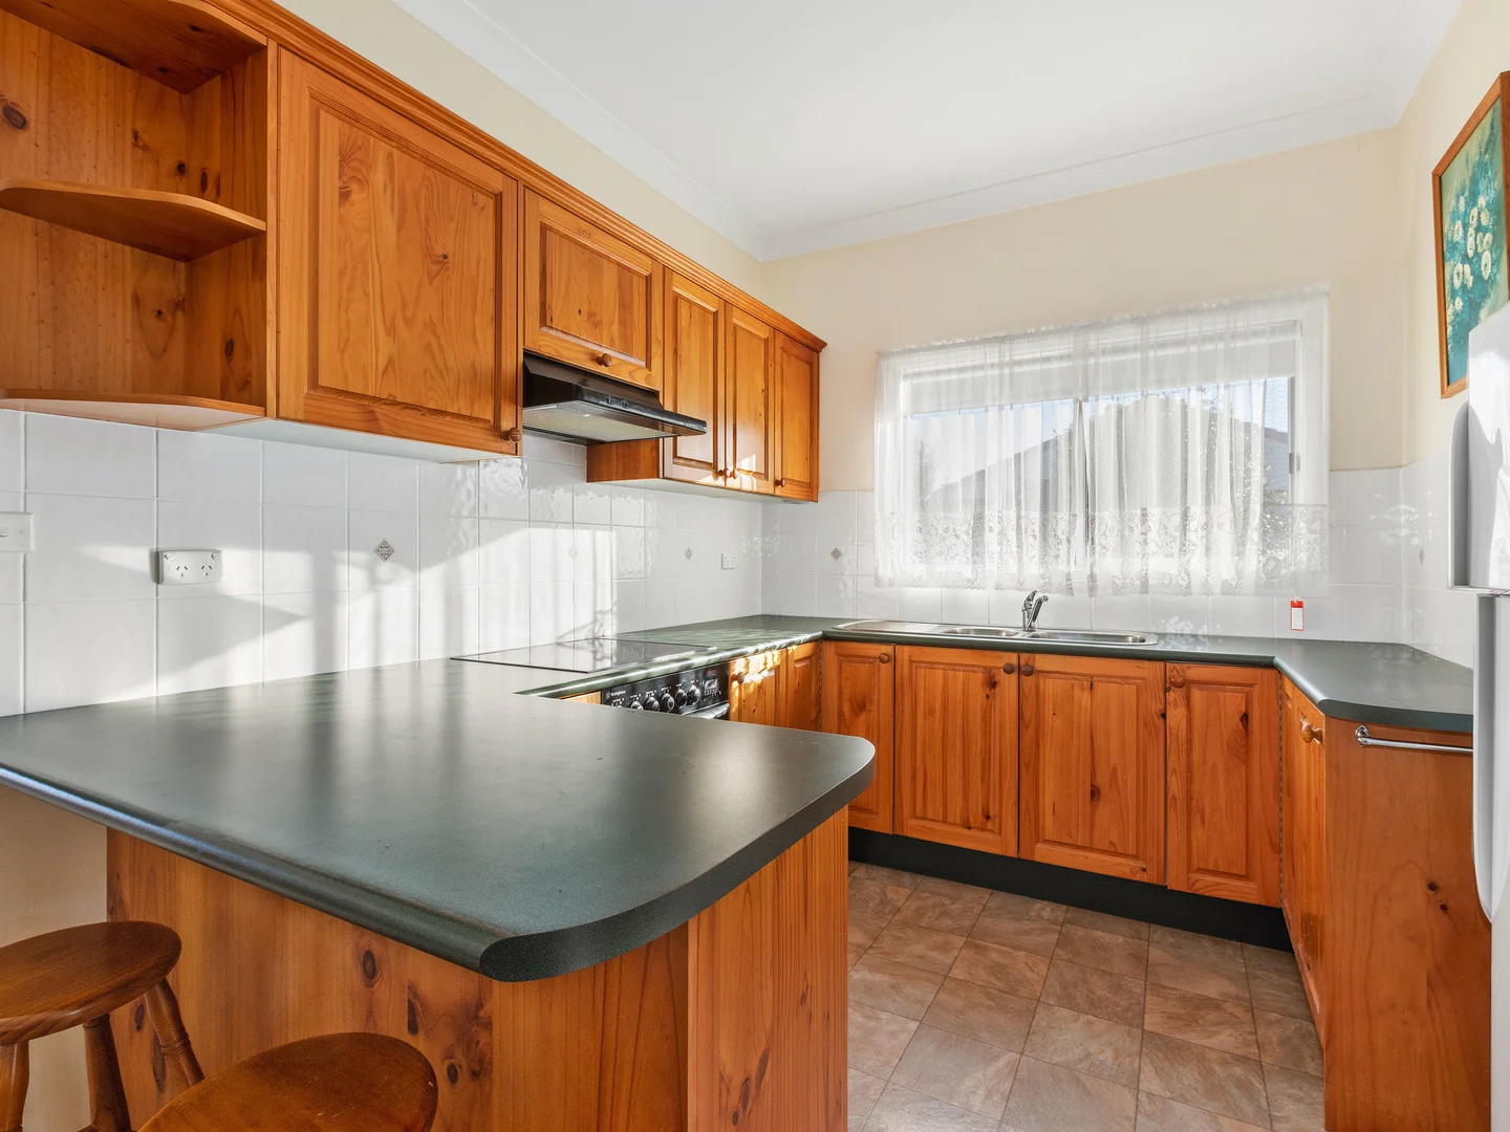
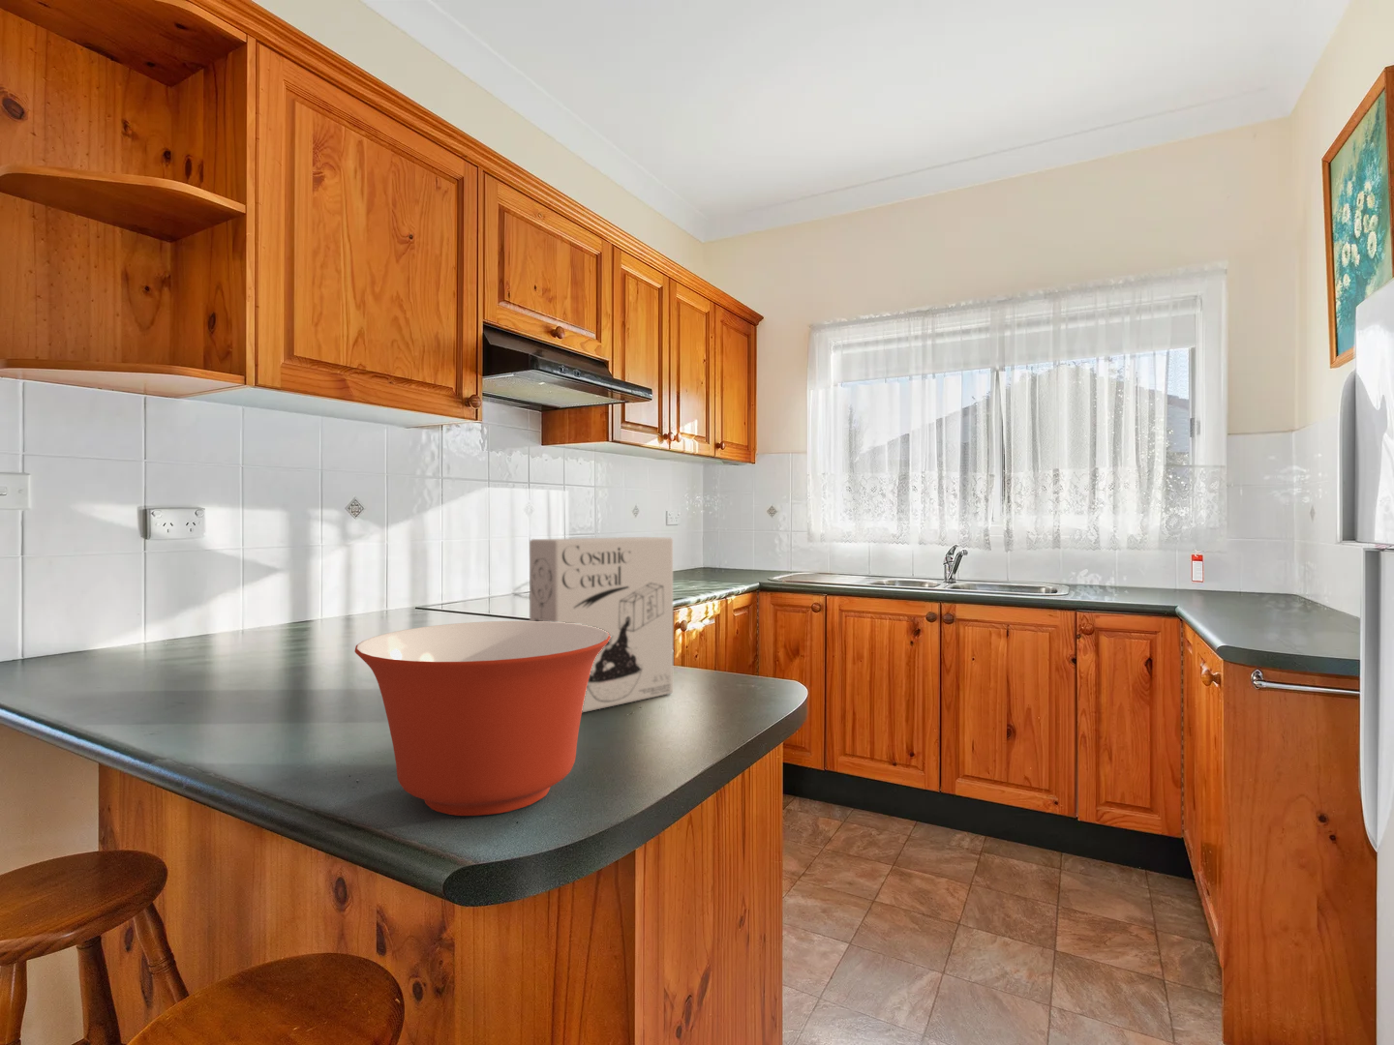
+ cereal box [529,536,674,713]
+ mixing bowl [355,620,611,817]
